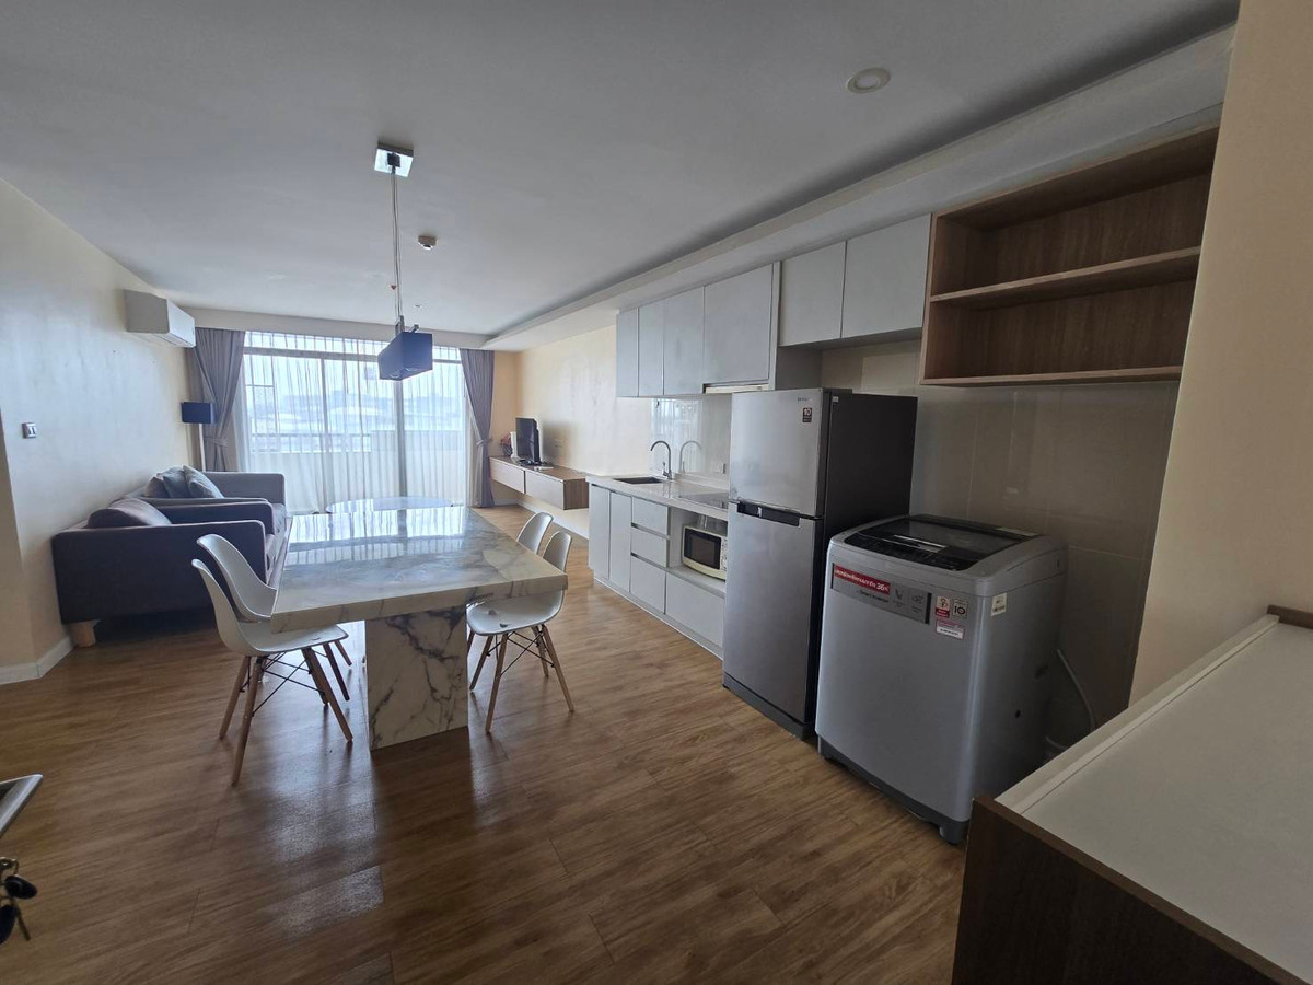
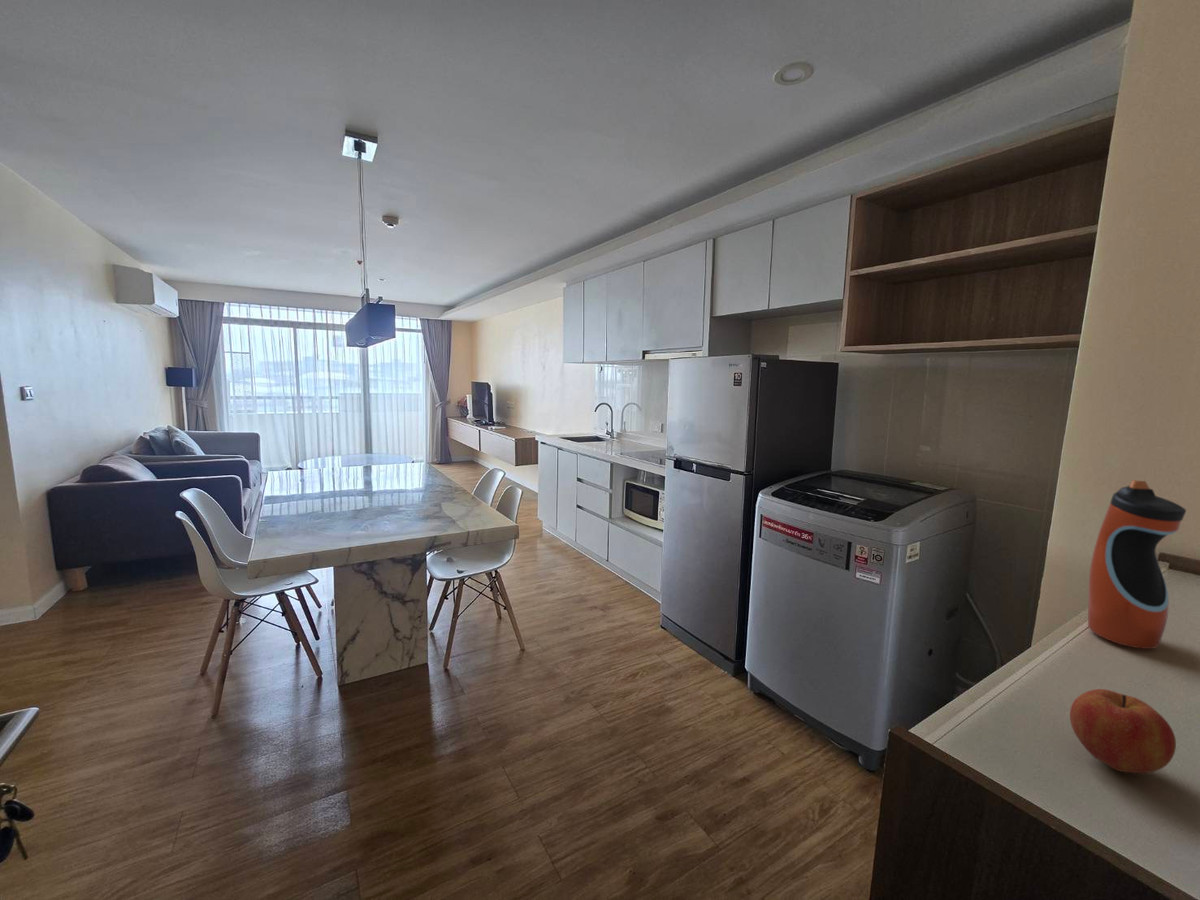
+ apple [1069,688,1177,774]
+ water bottle [1087,479,1187,650]
